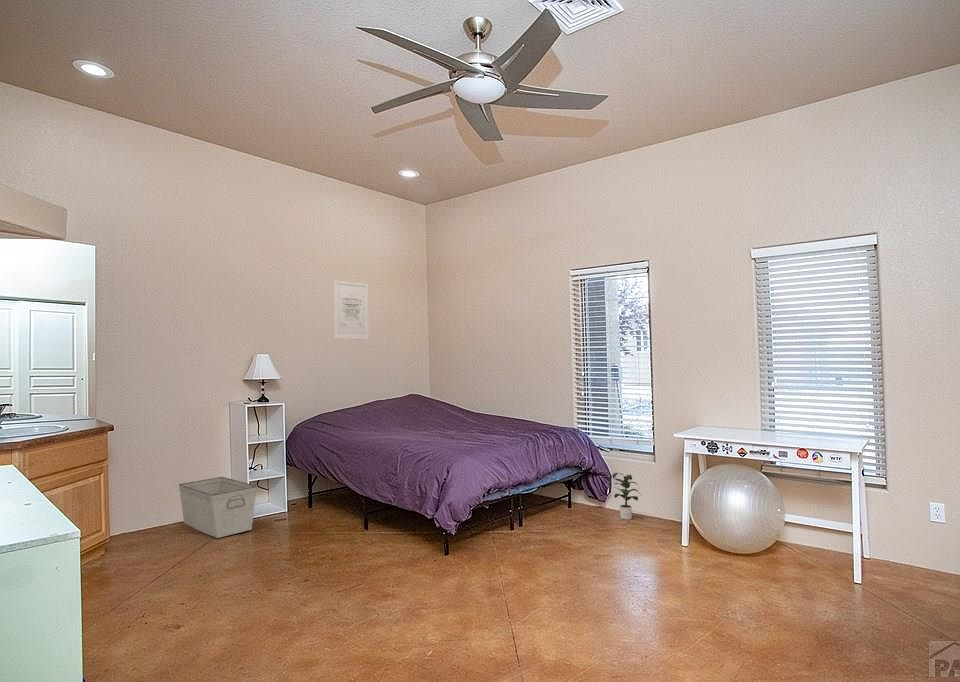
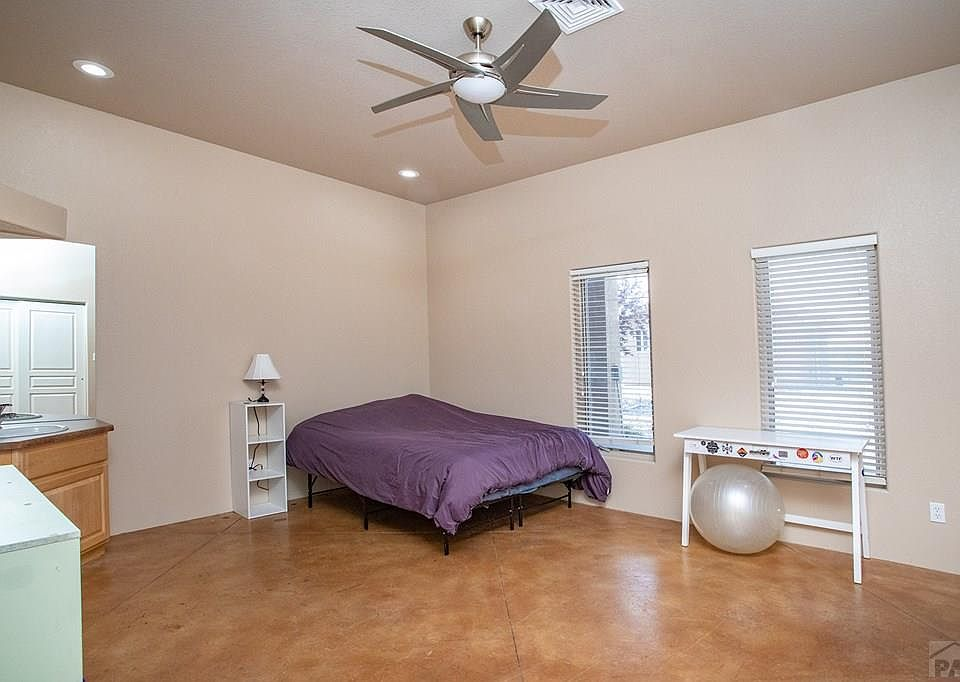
- storage bin [178,476,258,539]
- wall art [333,279,370,340]
- potted plant [611,472,643,521]
